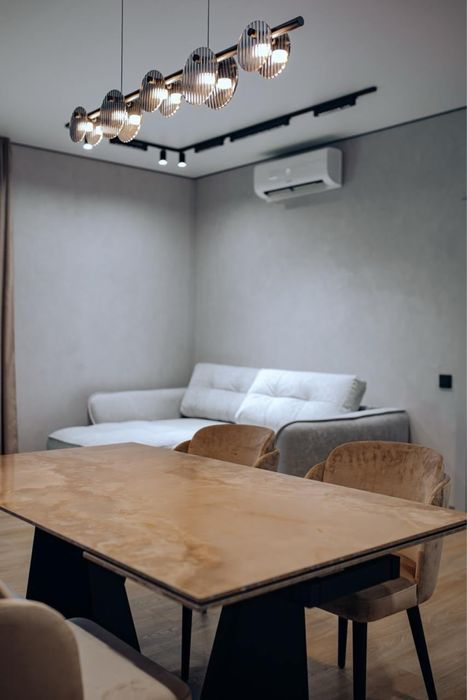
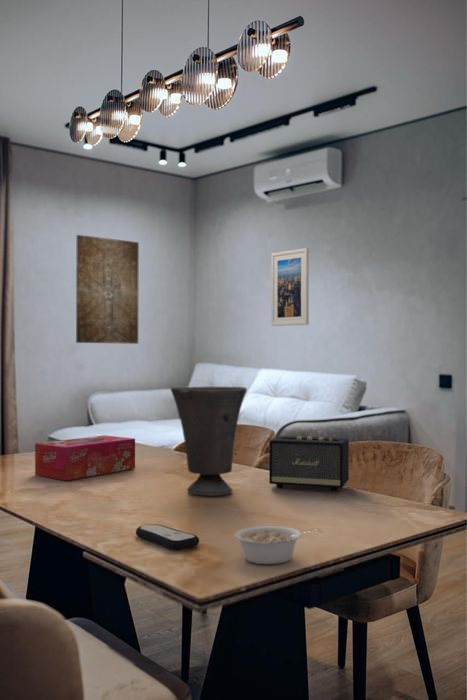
+ tissue box [34,434,136,481]
+ vase [170,386,248,496]
+ speaker [268,435,350,492]
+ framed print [270,247,310,327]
+ legume [233,525,317,565]
+ wall art [75,234,140,345]
+ remote control [135,523,200,551]
